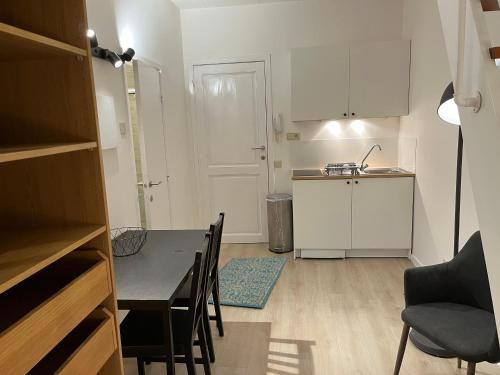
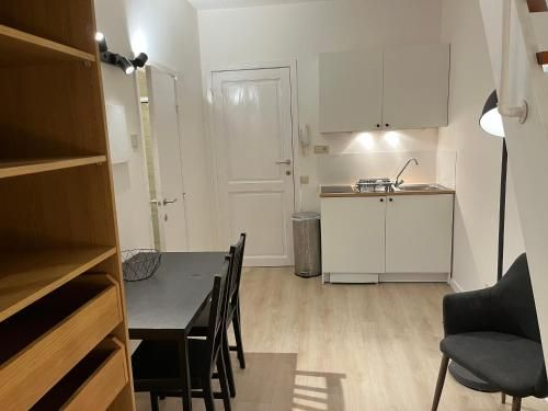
- rug [207,256,289,309]
